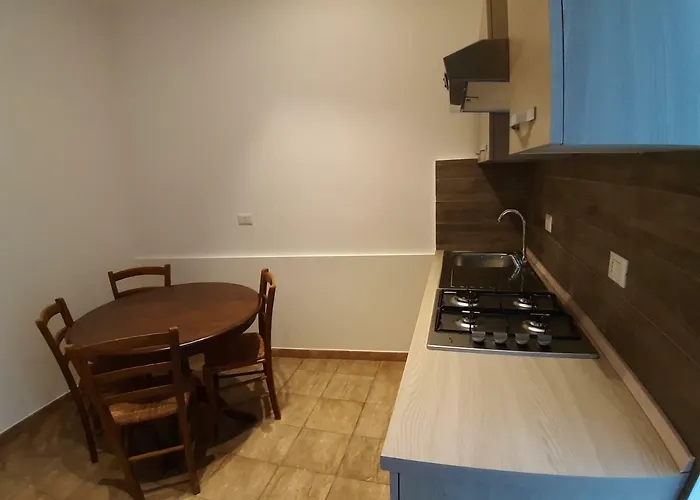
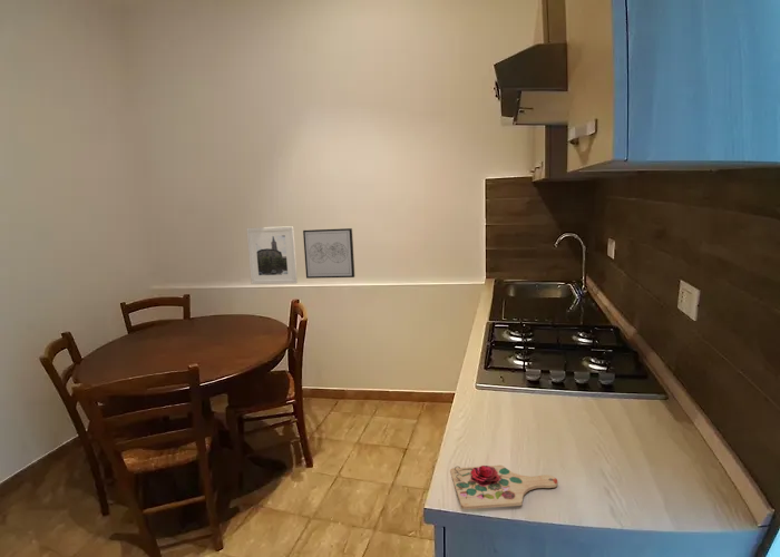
+ wall art [302,227,355,280]
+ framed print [245,225,299,285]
+ cutting board [449,465,558,510]
